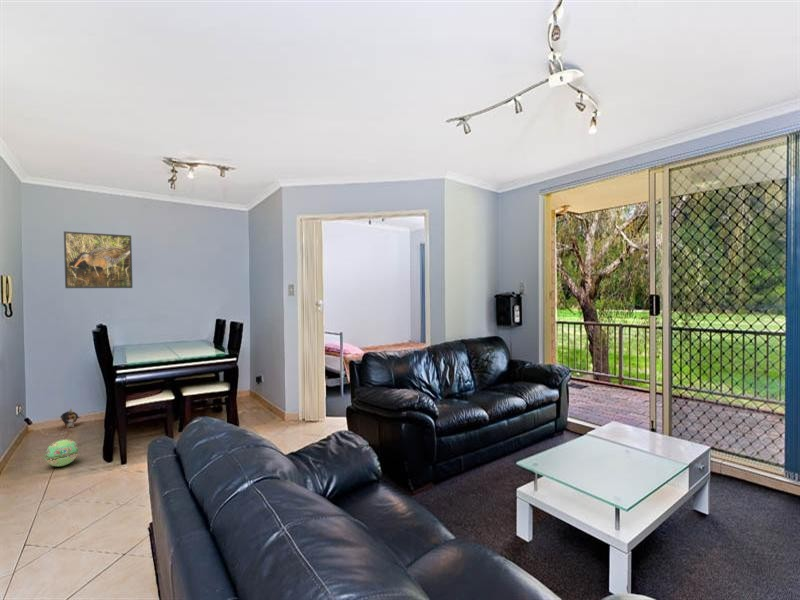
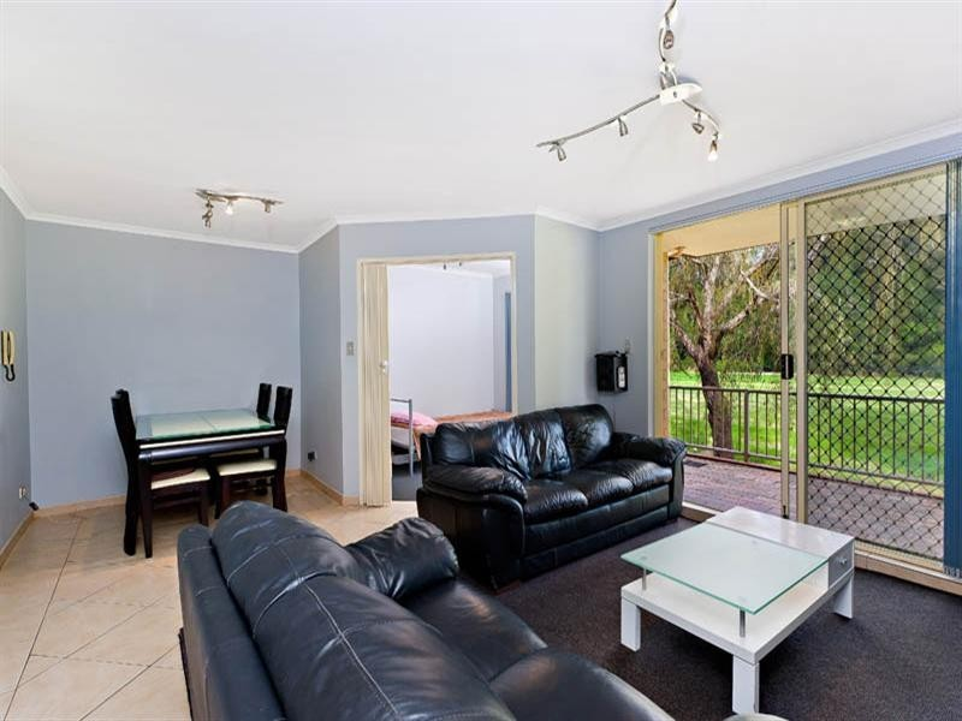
- ball [44,438,79,467]
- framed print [63,230,134,289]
- plush toy [59,407,81,429]
